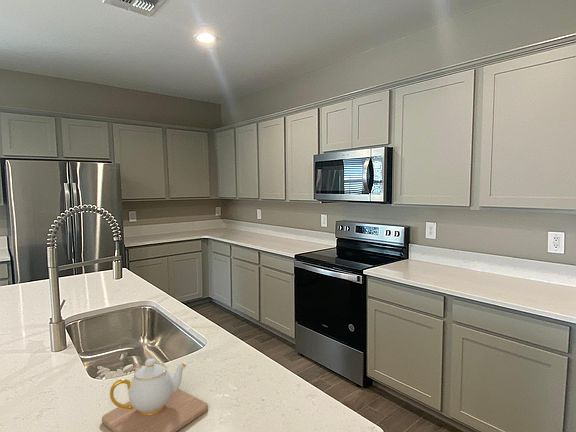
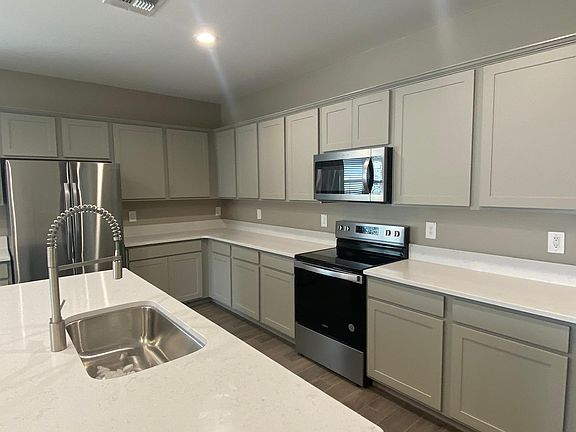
- teapot [101,357,209,432]
